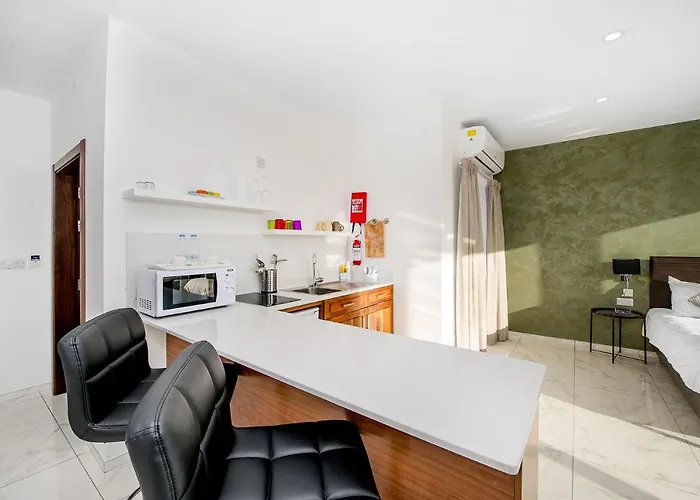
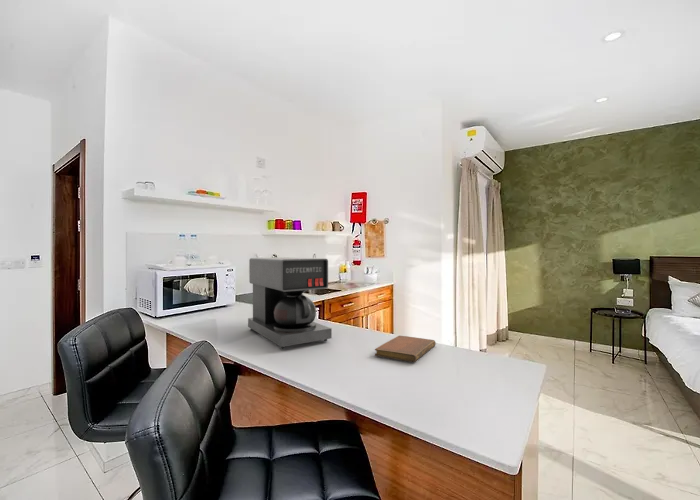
+ coffee maker [247,256,333,350]
+ notebook [374,335,437,363]
